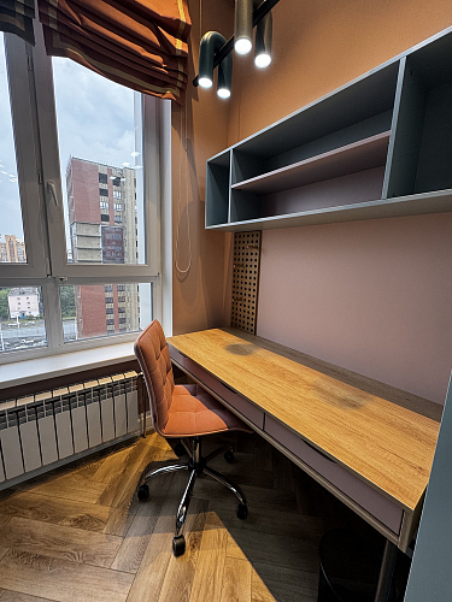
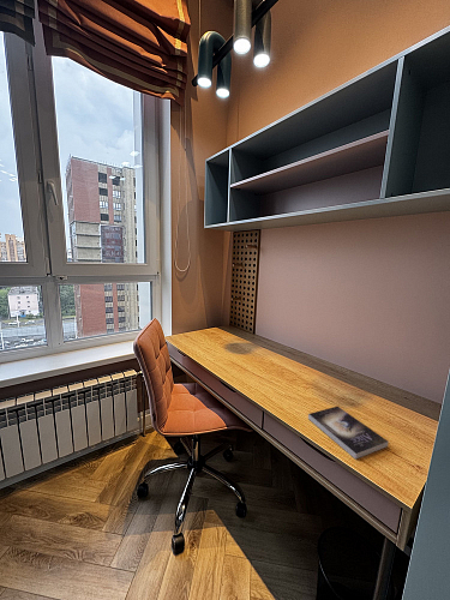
+ book [307,406,390,460]
